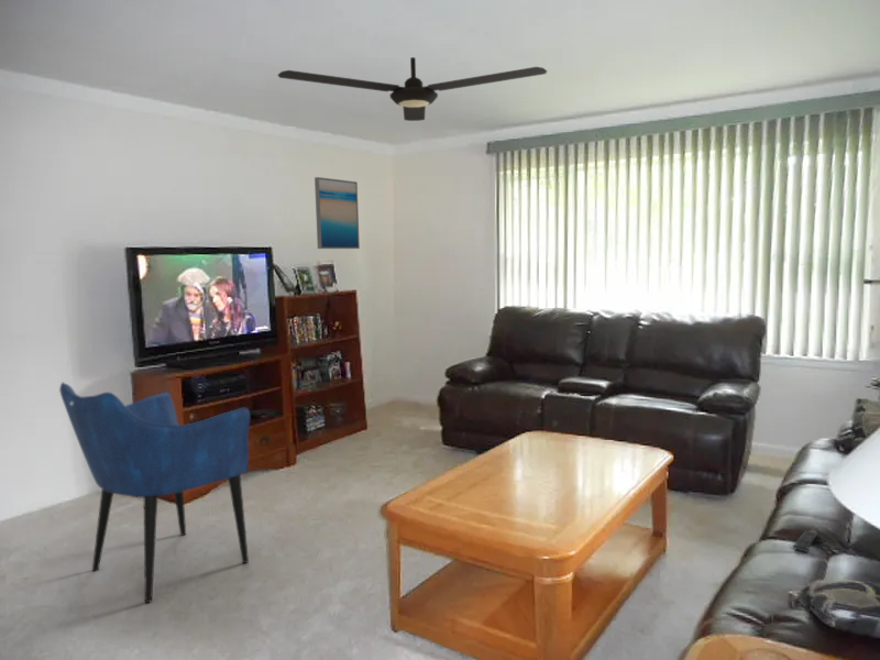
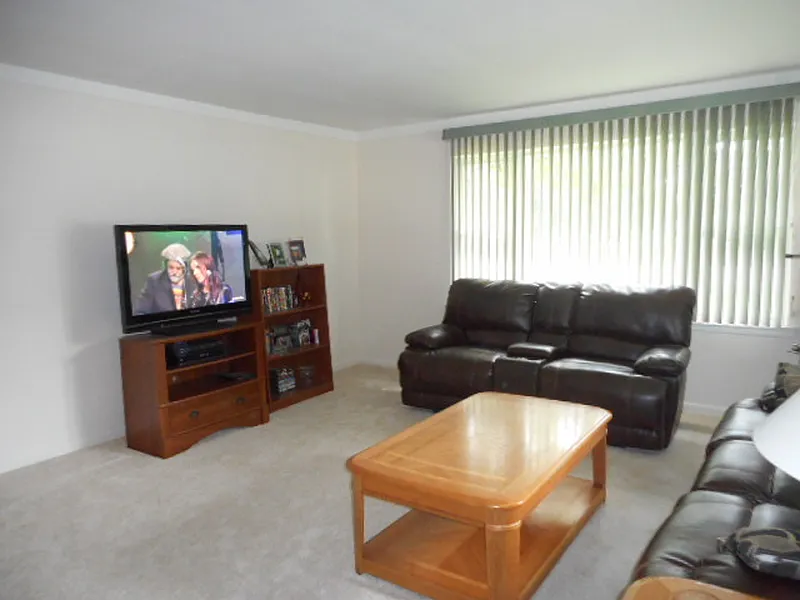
- armchair [58,381,251,604]
- remote control [792,529,820,553]
- wall art [314,176,361,250]
- ceiling fan [277,56,548,122]
